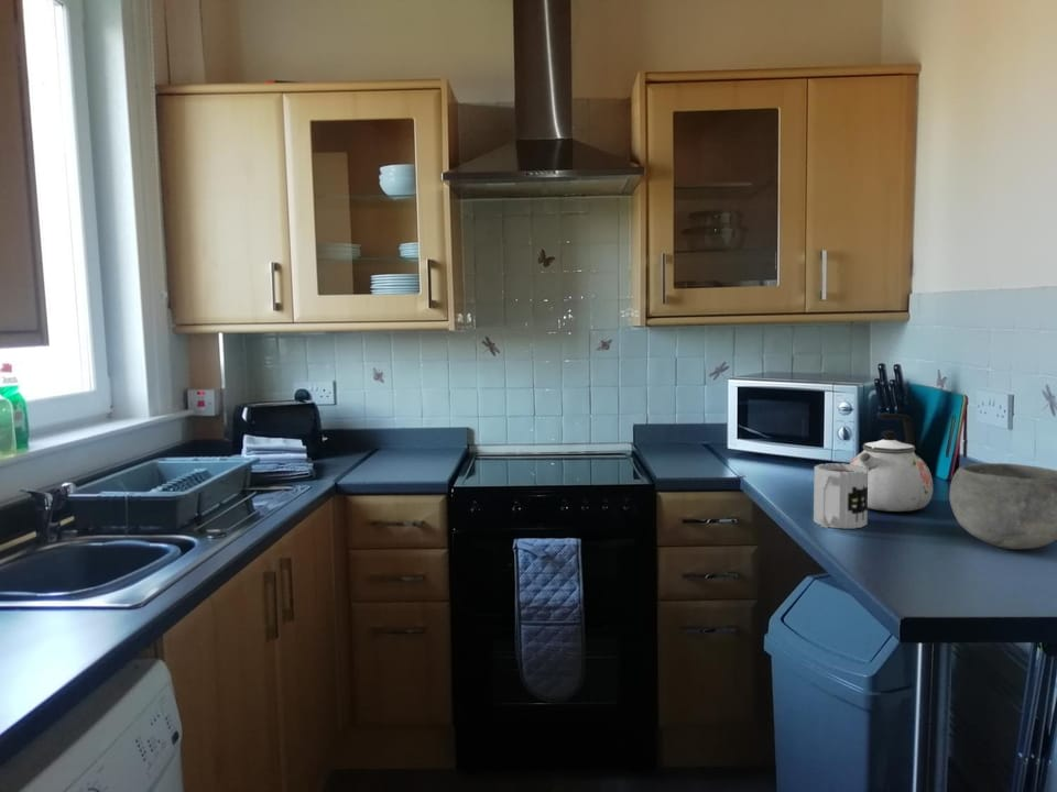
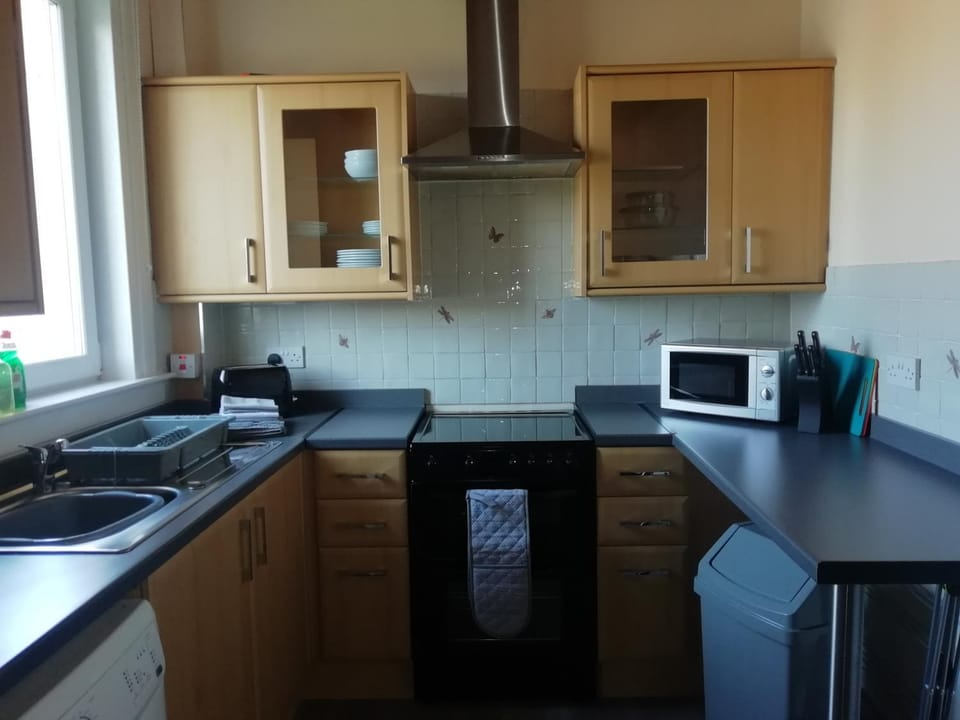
- mug [813,462,869,530]
- bowl [948,462,1057,550]
- kettle [849,413,934,513]
